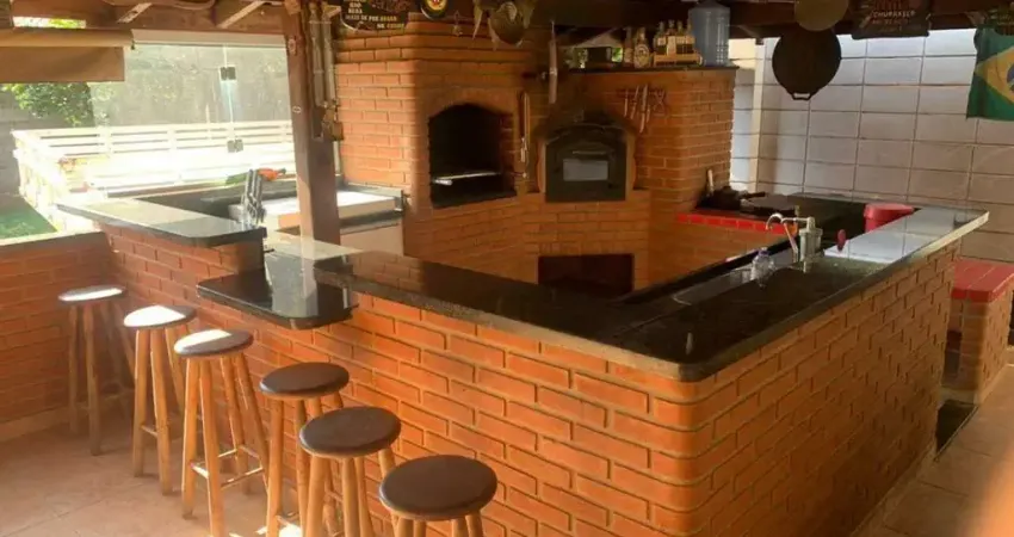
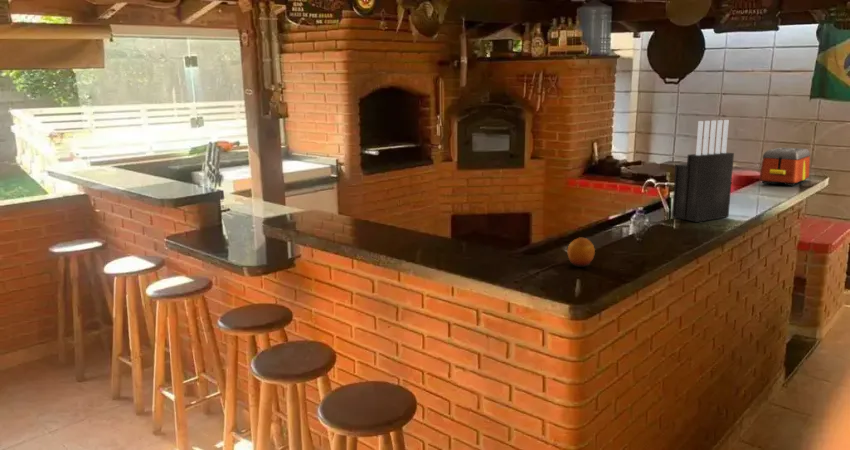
+ knife block [671,119,735,223]
+ toaster [758,147,811,187]
+ fruit [567,236,596,268]
